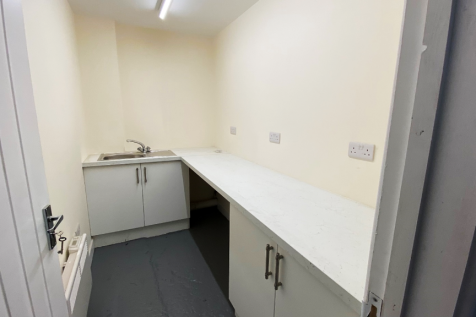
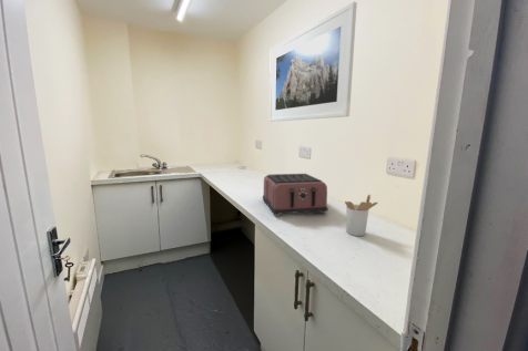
+ utensil holder [344,194,379,237]
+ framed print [268,1,358,123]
+ toaster [262,173,329,217]
